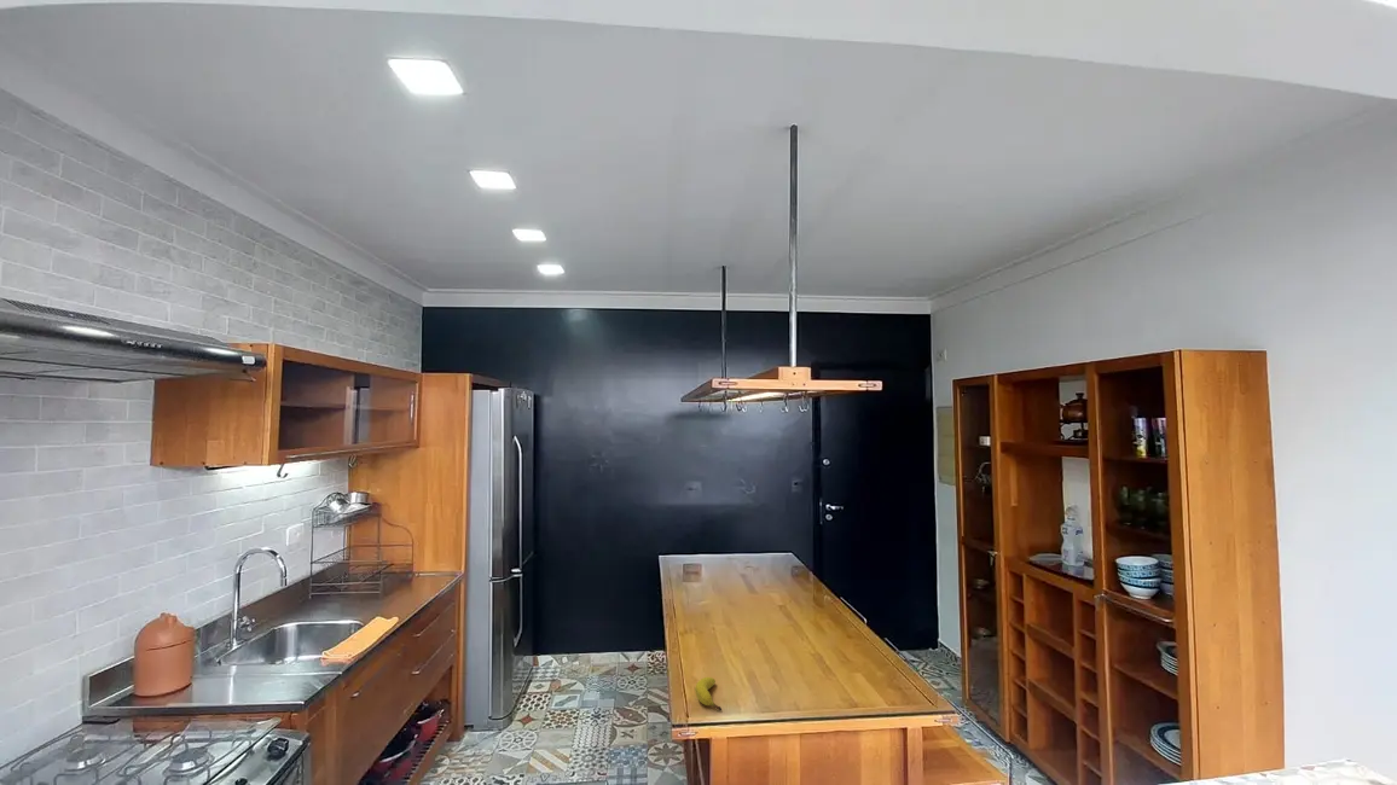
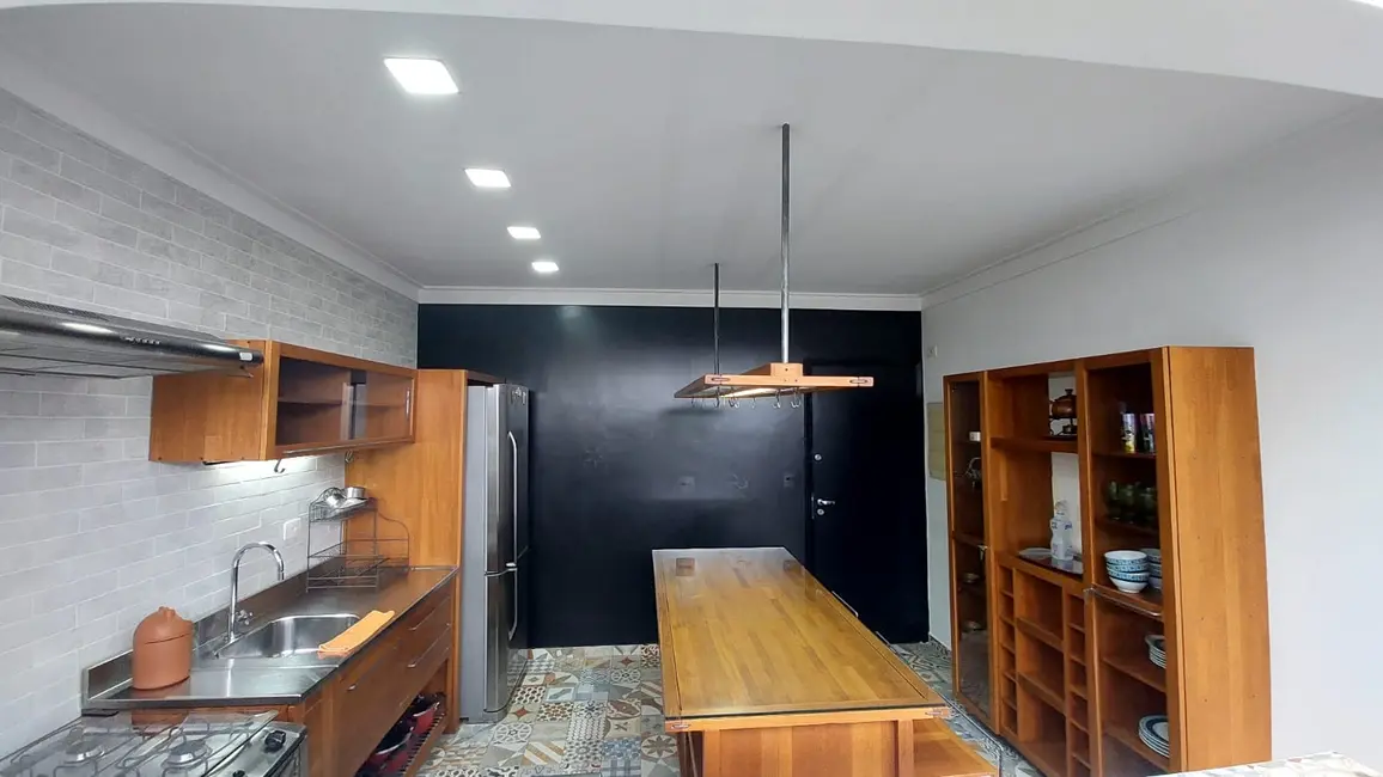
- fruit [694,676,723,711]
